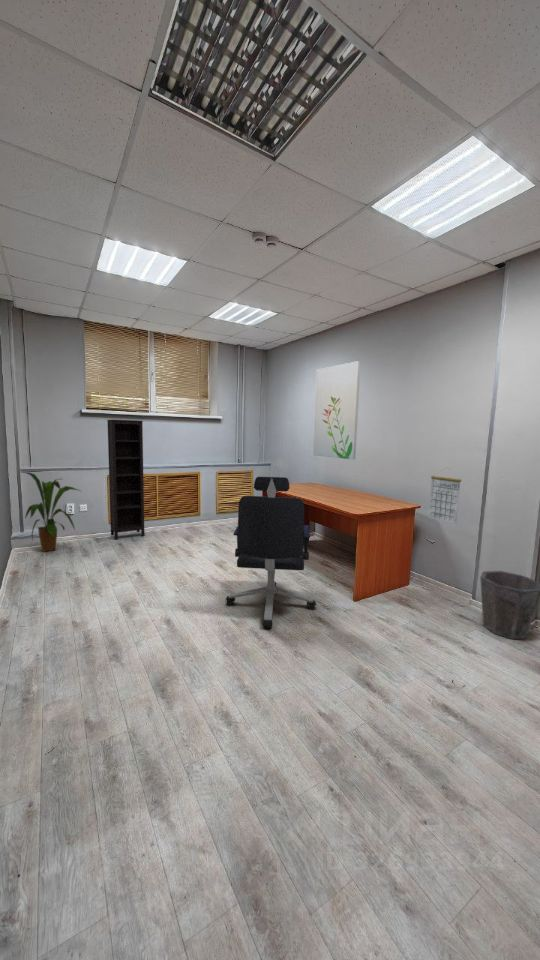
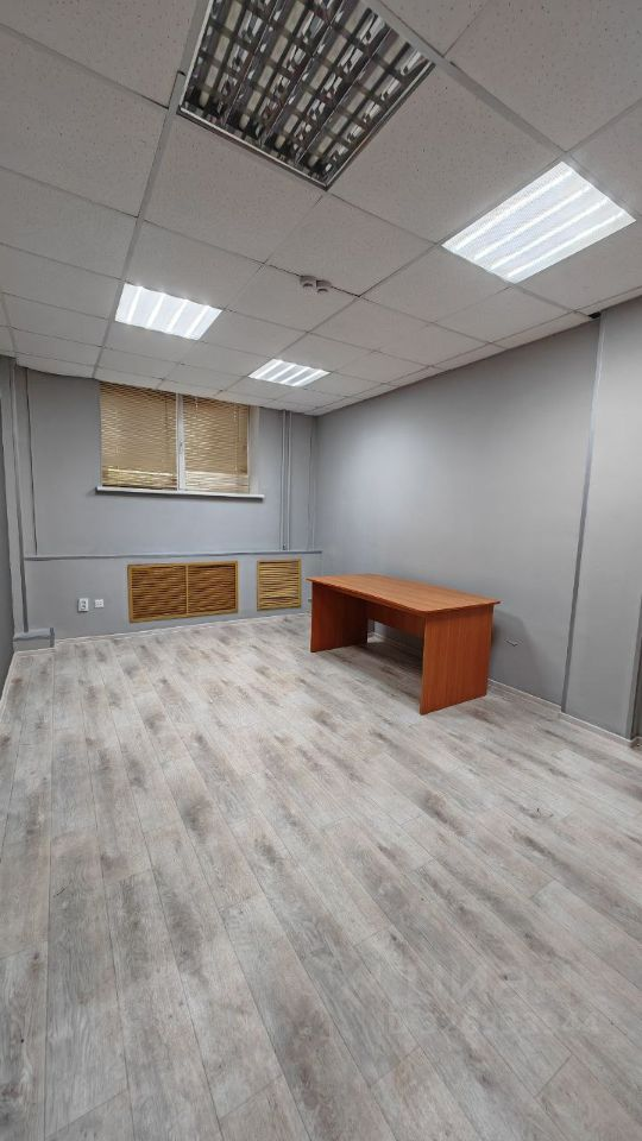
- bookcase [106,419,145,541]
- house plant [20,471,82,553]
- calendar [427,466,462,525]
- wall art [312,360,362,460]
- office chair [224,476,317,629]
- waste bin [479,570,540,640]
